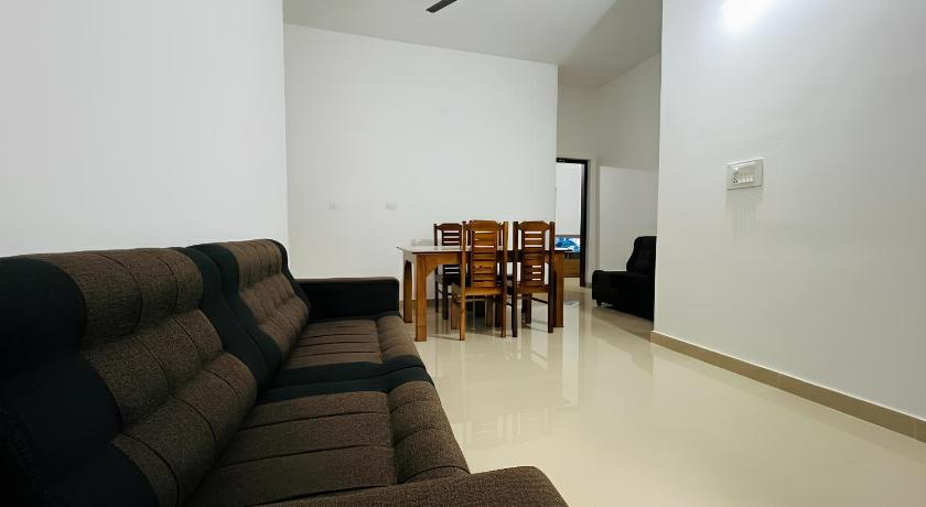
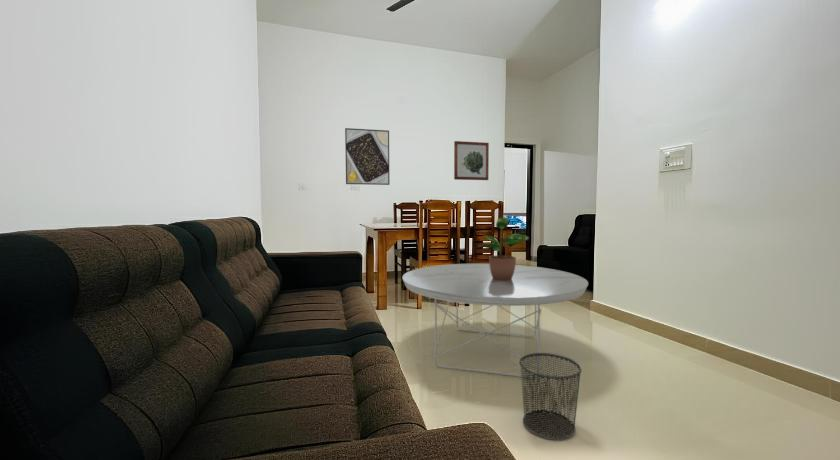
+ wall art [453,140,490,181]
+ coffee table [401,263,589,378]
+ potted plant [474,216,530,281]
+ waste bin [518,352,583,441]
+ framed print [344,127,391,186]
